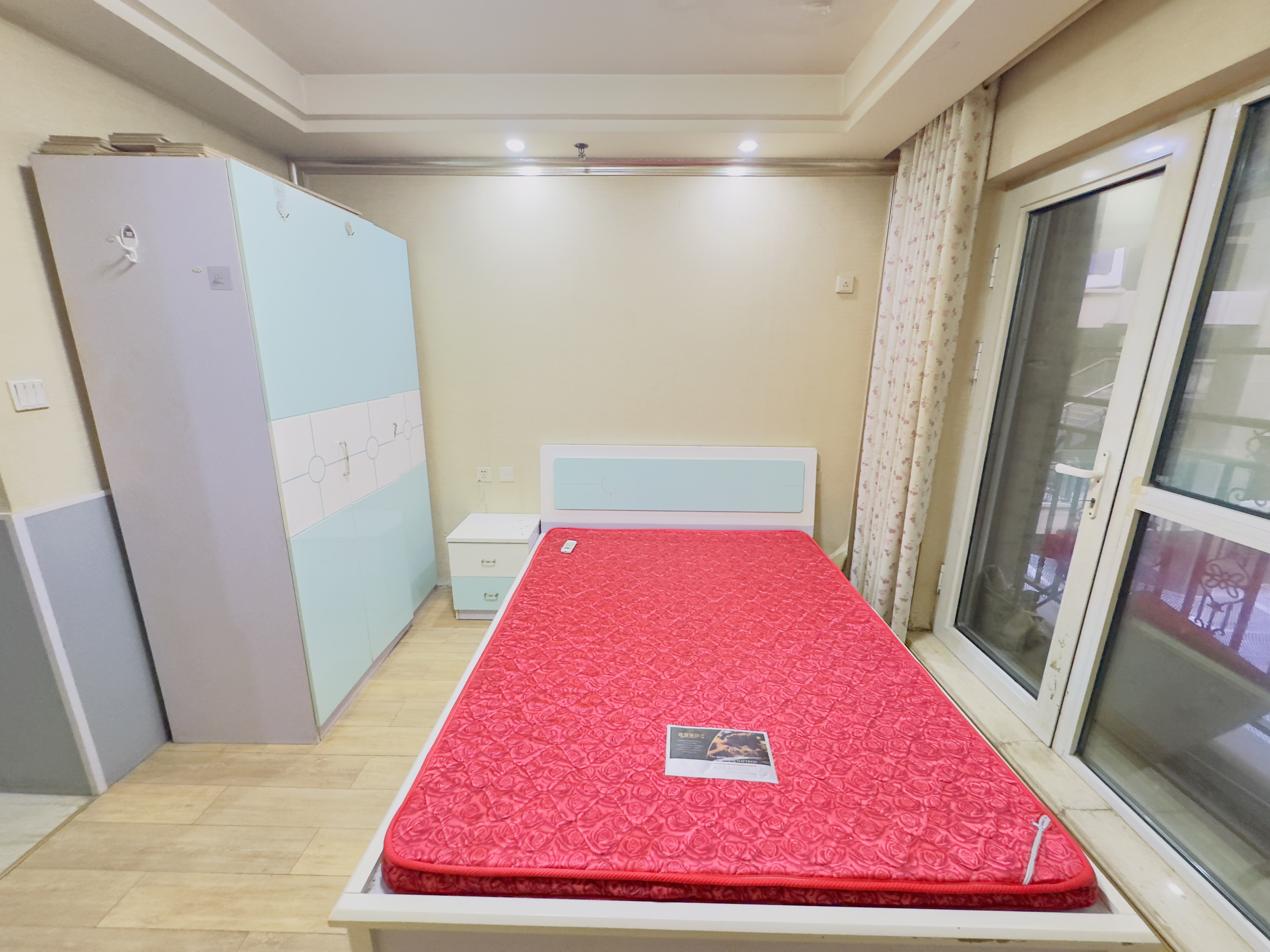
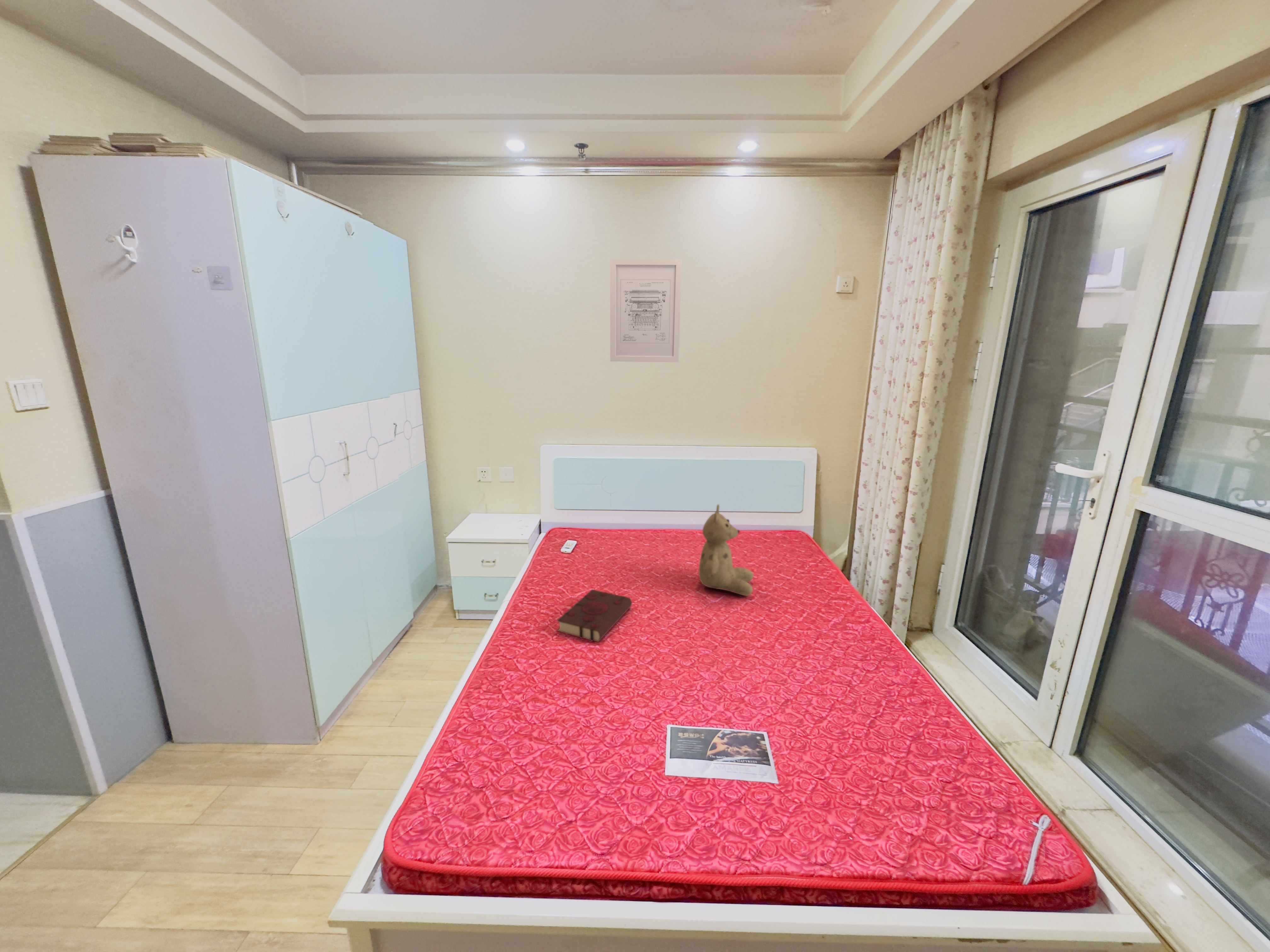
+ book [557,589,632,642]
+ teddy bear [699,504,754,596]
+ wall art [610,258,682,363]
